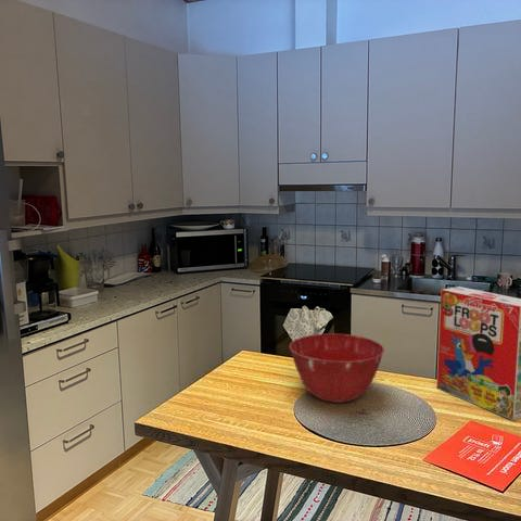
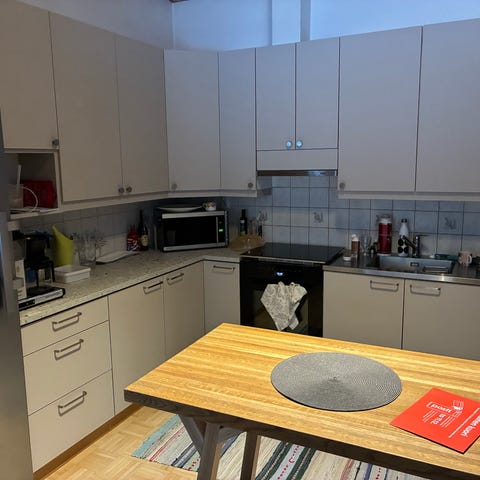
- cereal box [436,285,521,421]
- mixing bowl [289,332,385,404]
